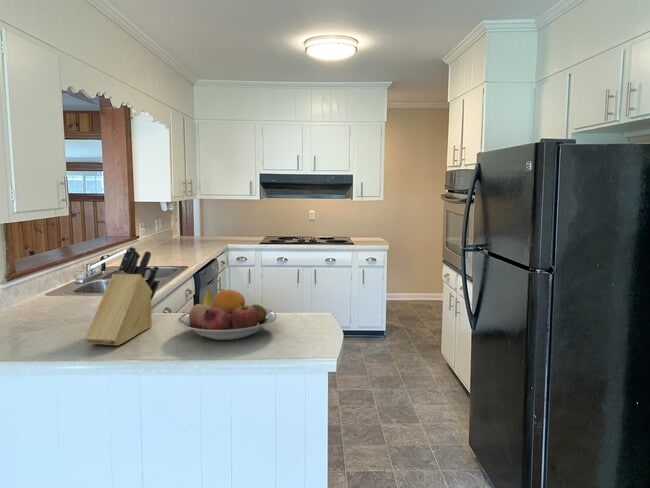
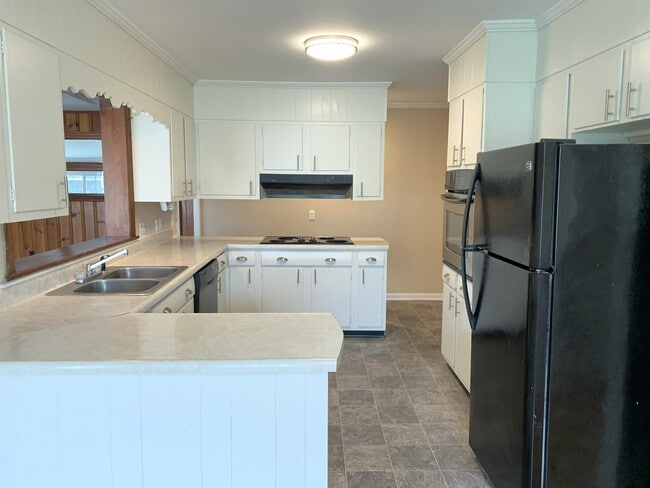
- knife block [83,245,161,346]
- fruit bowl [177,288,278,341]
